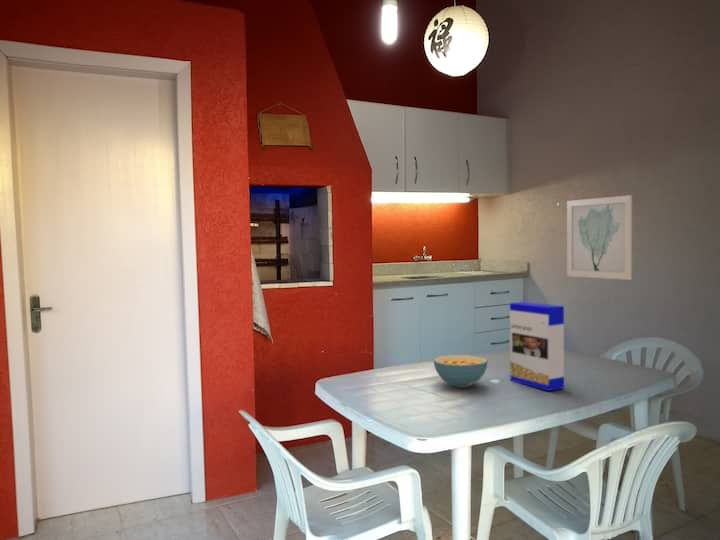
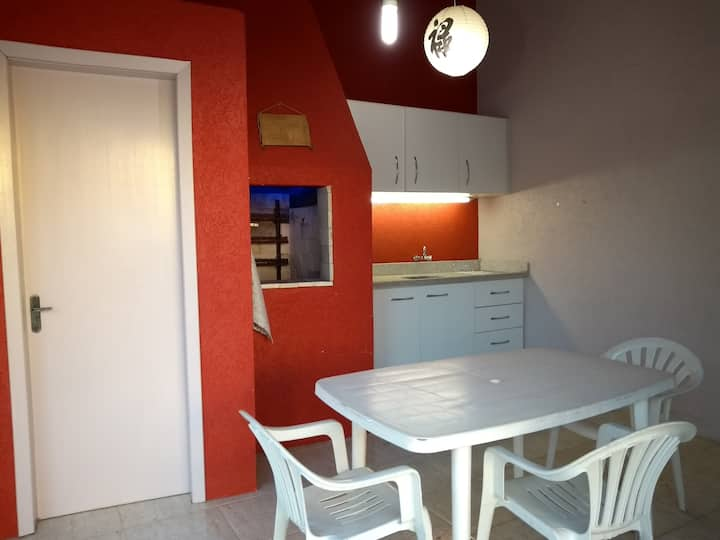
- cereal box [509,301,565,392]
- wall art [566,194,633,281]
- cereal bowl [432,354,489,389]
